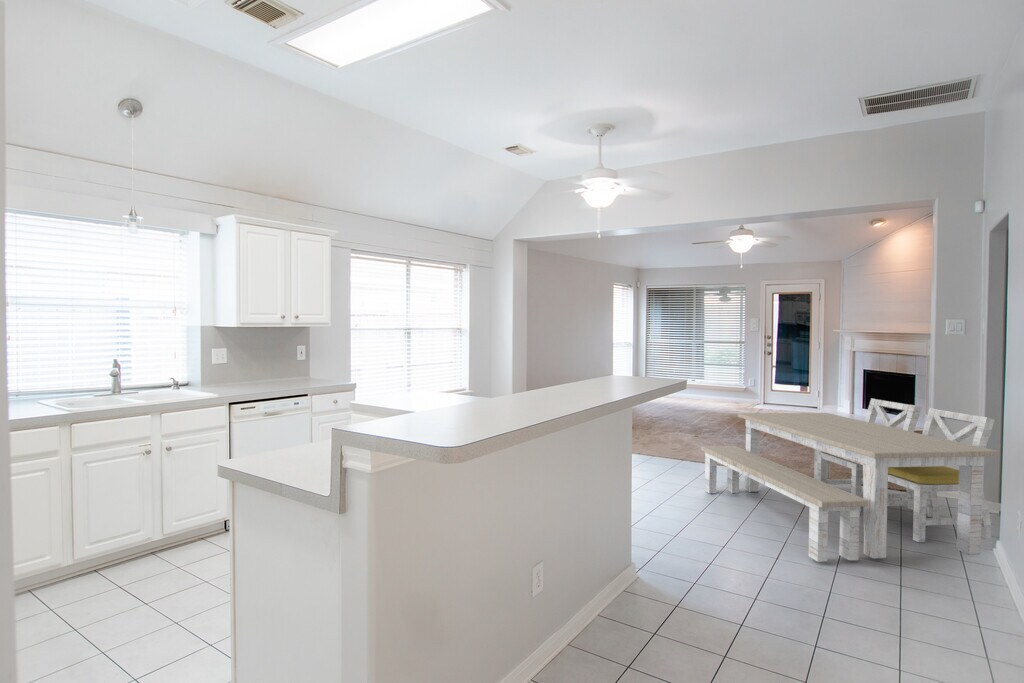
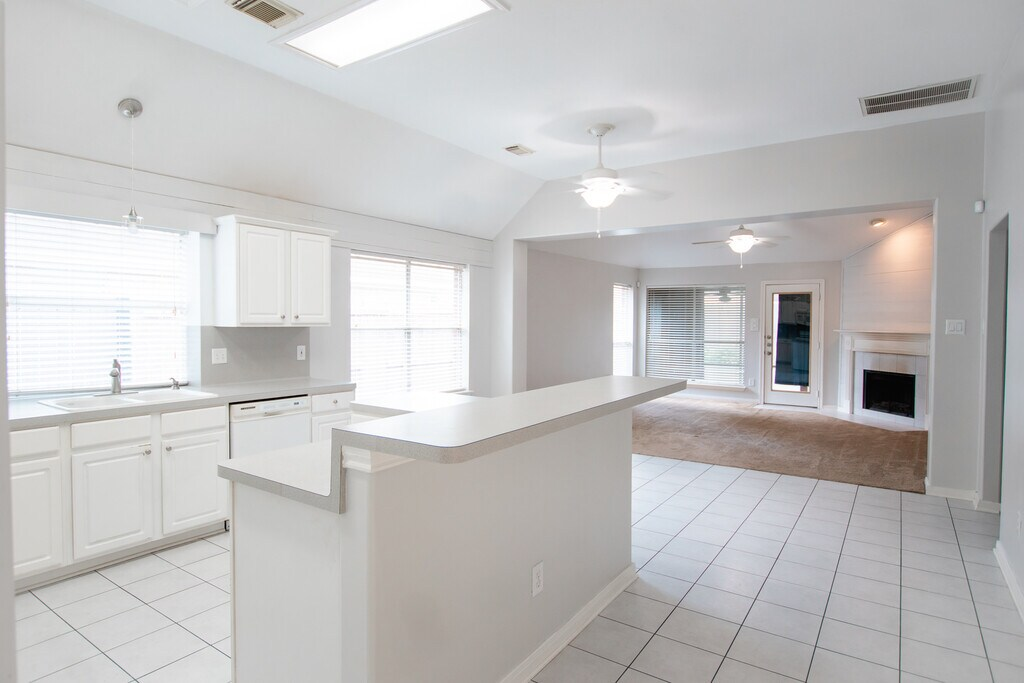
- dining table [700,397,999,563]
